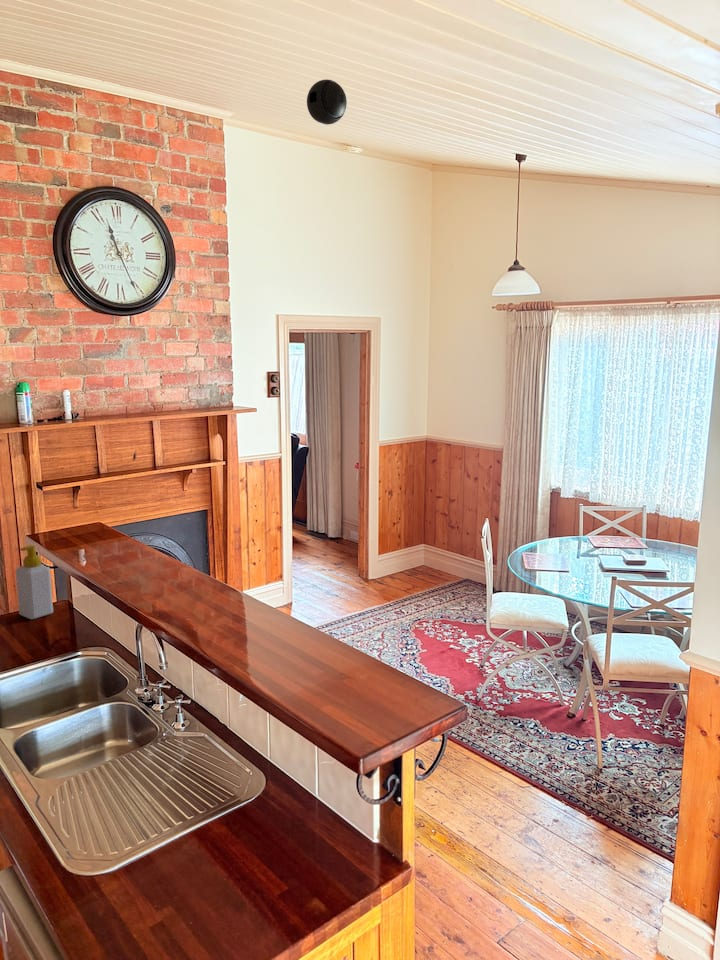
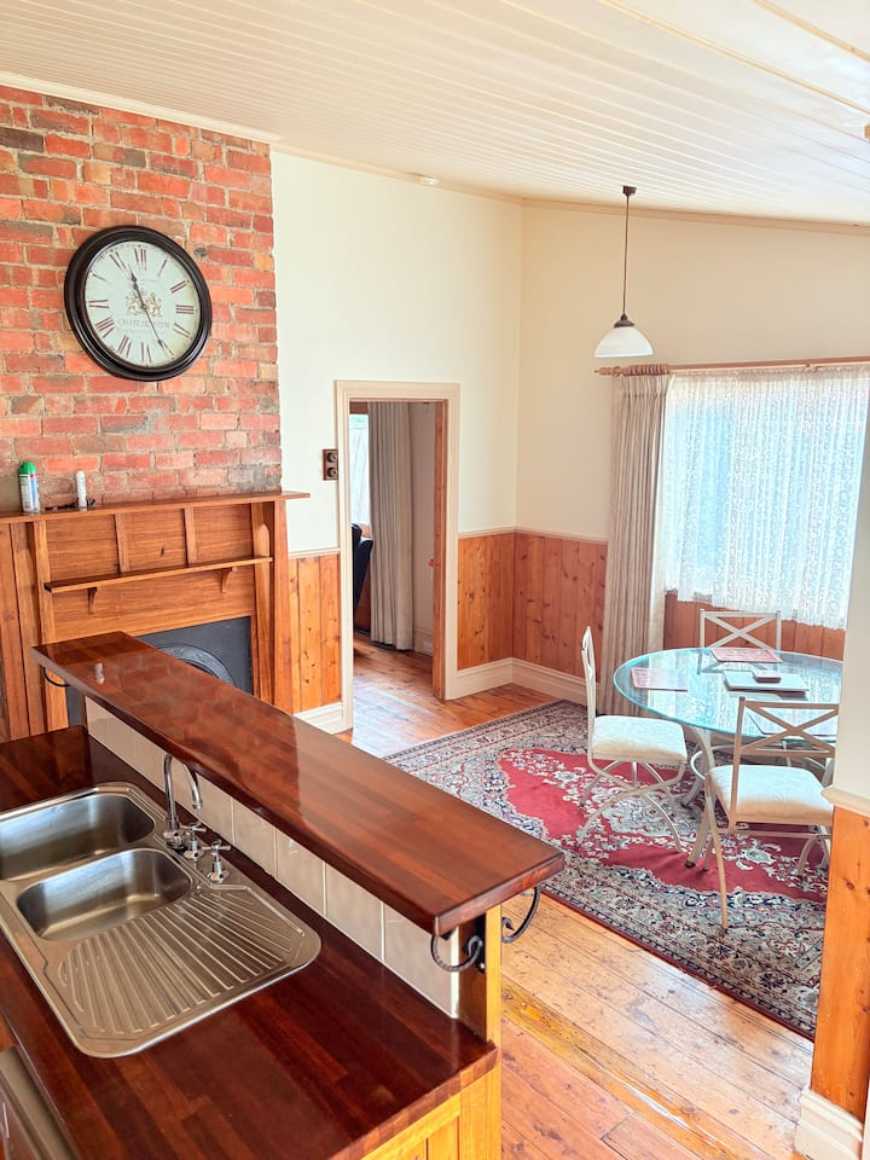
- soap bottle [15,544,54,620]
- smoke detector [306,79,348,126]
